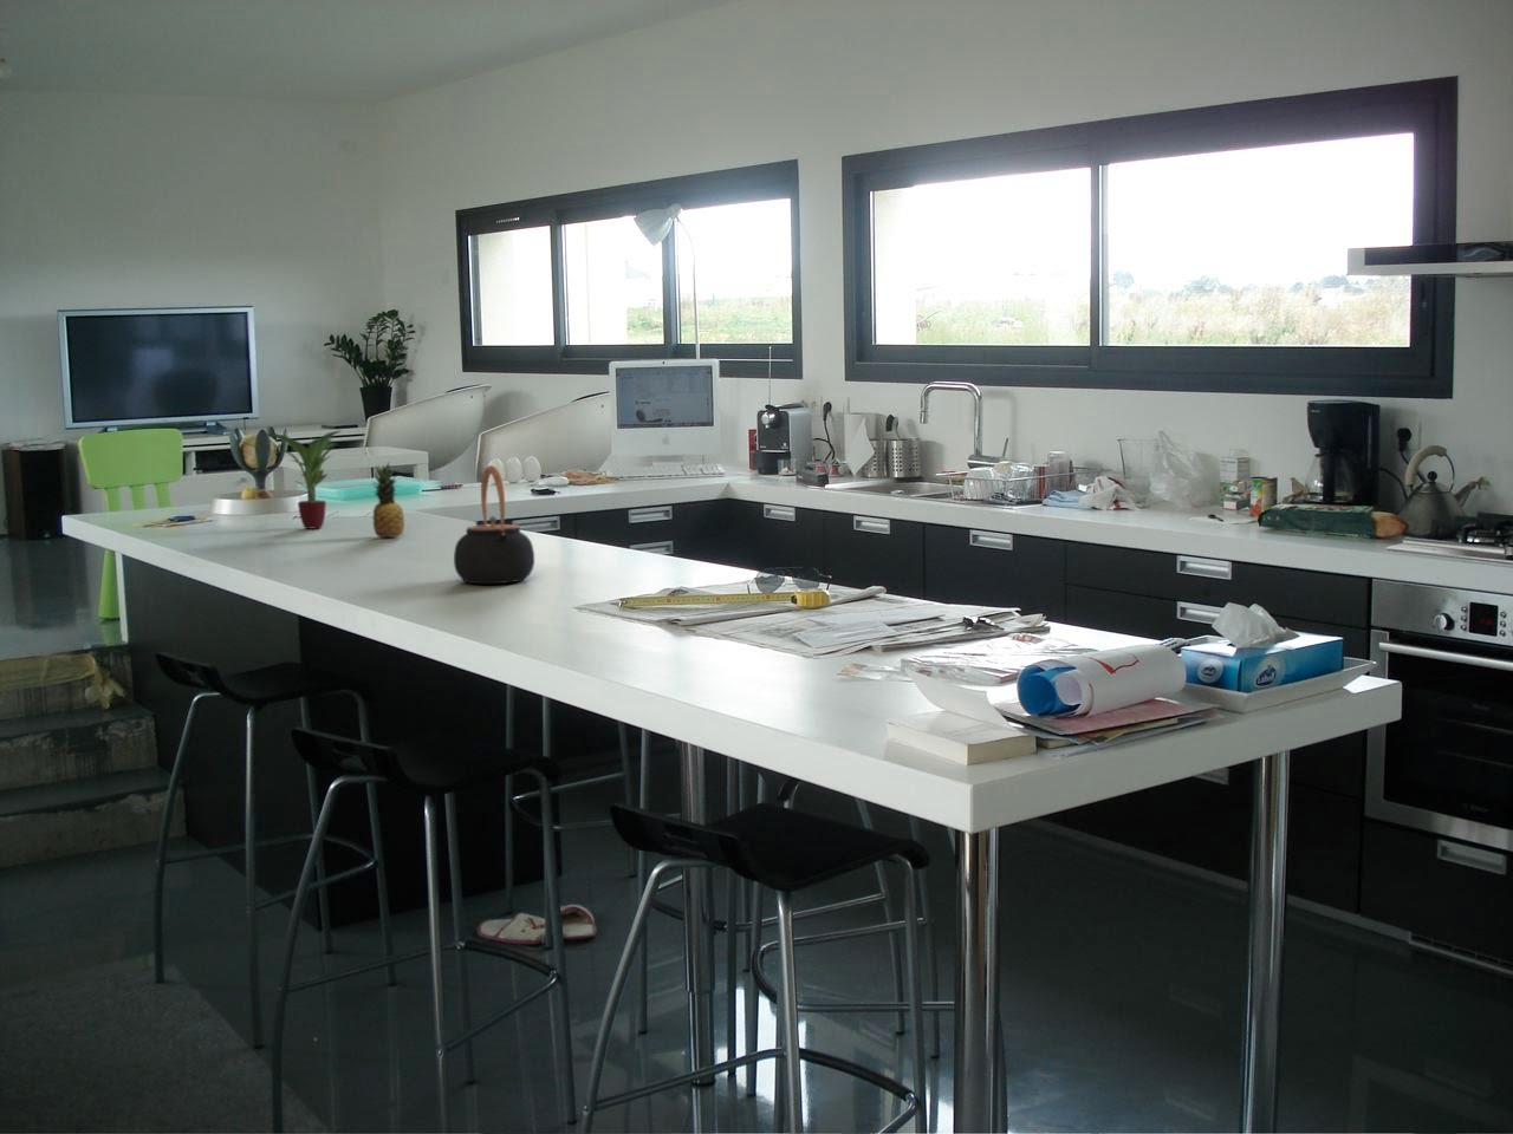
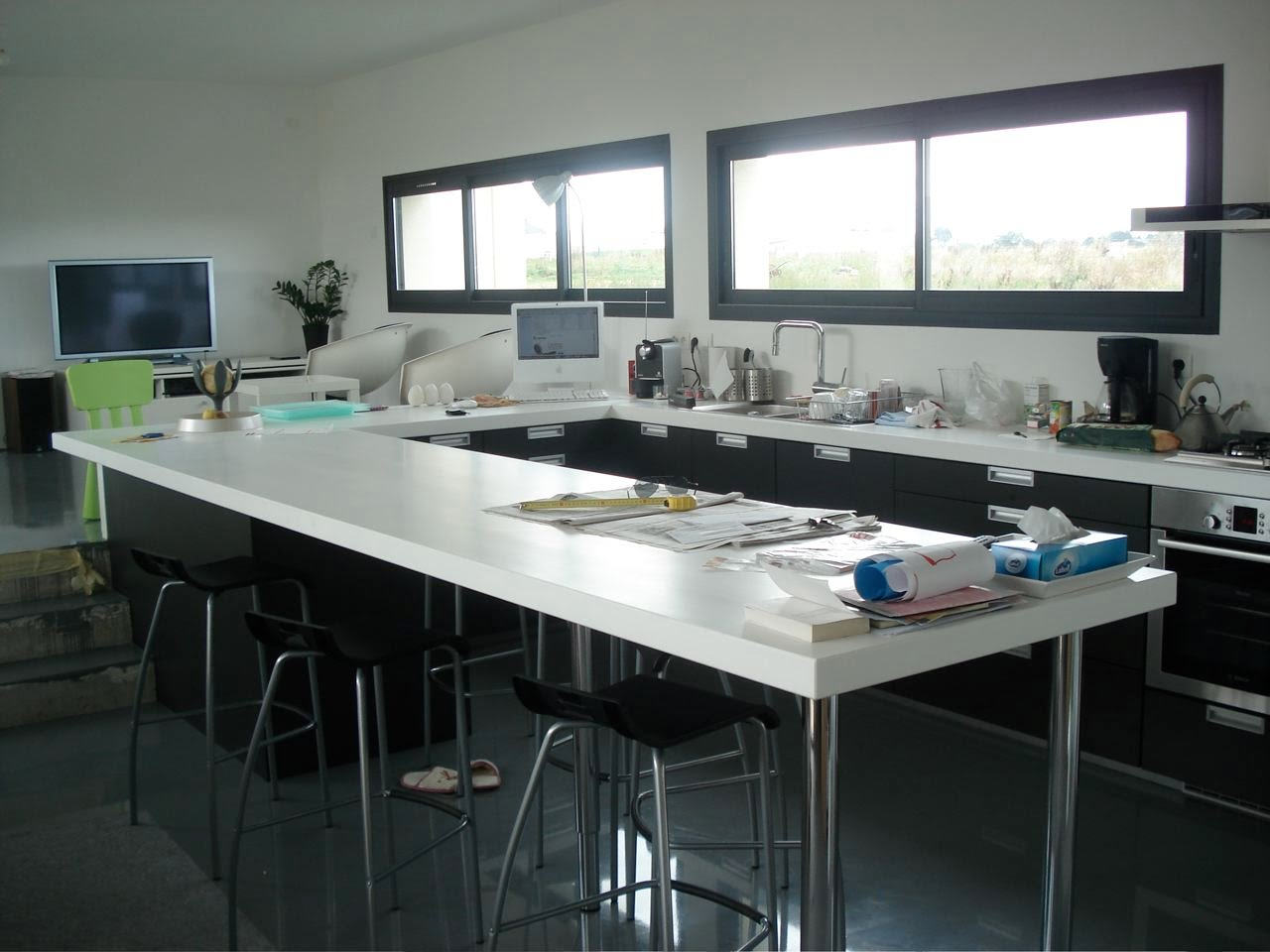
- fruit [372,462,405,538]
- potted plant [264,429,343,529]
- teapot [453,465,535,585]
